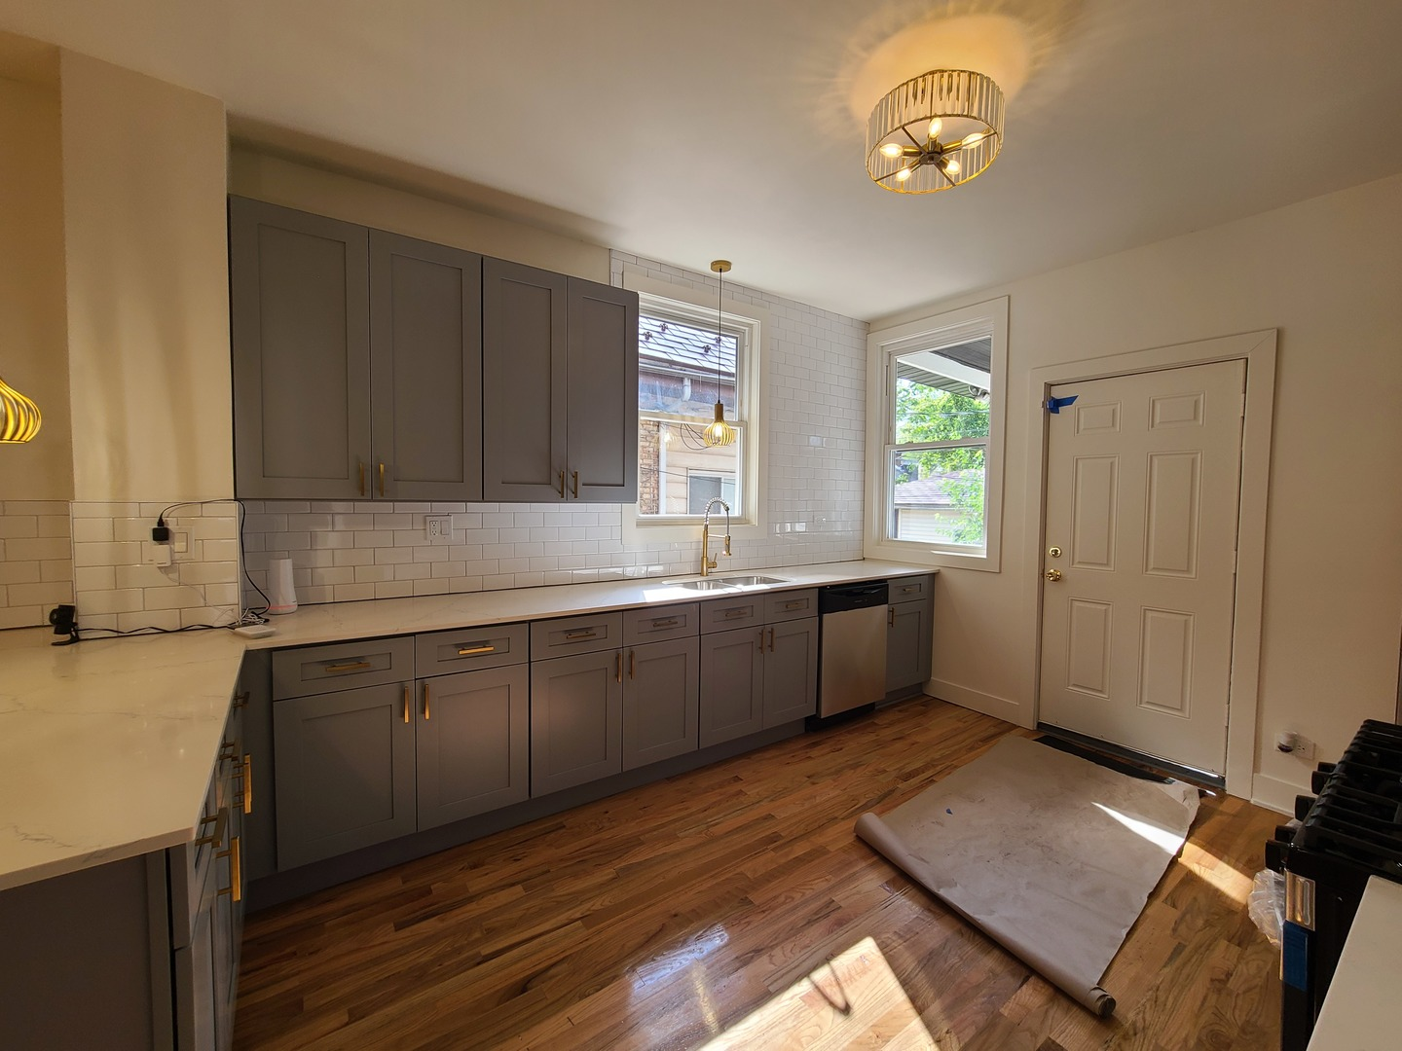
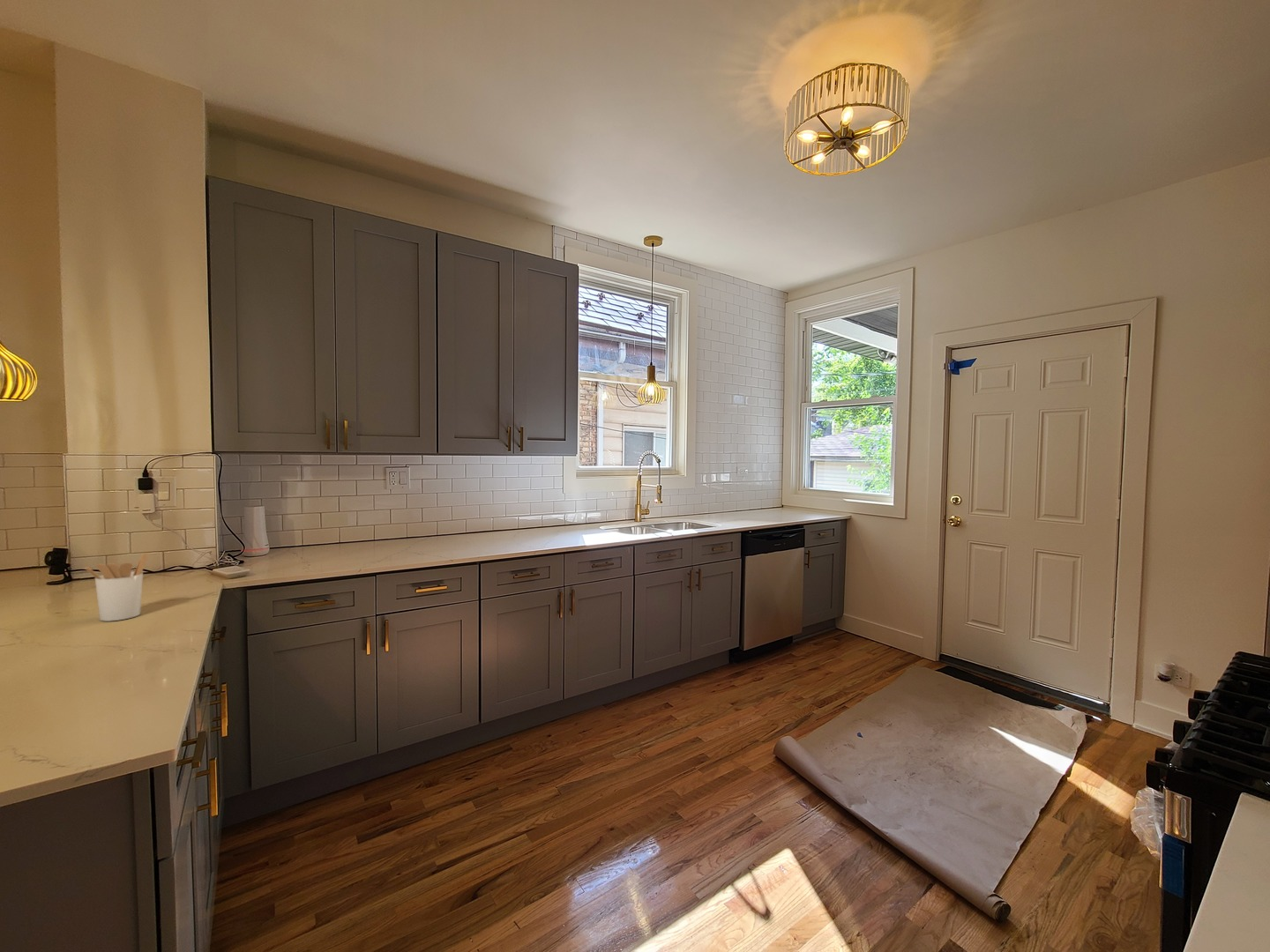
+ utensil holder [84,553,149,622]
